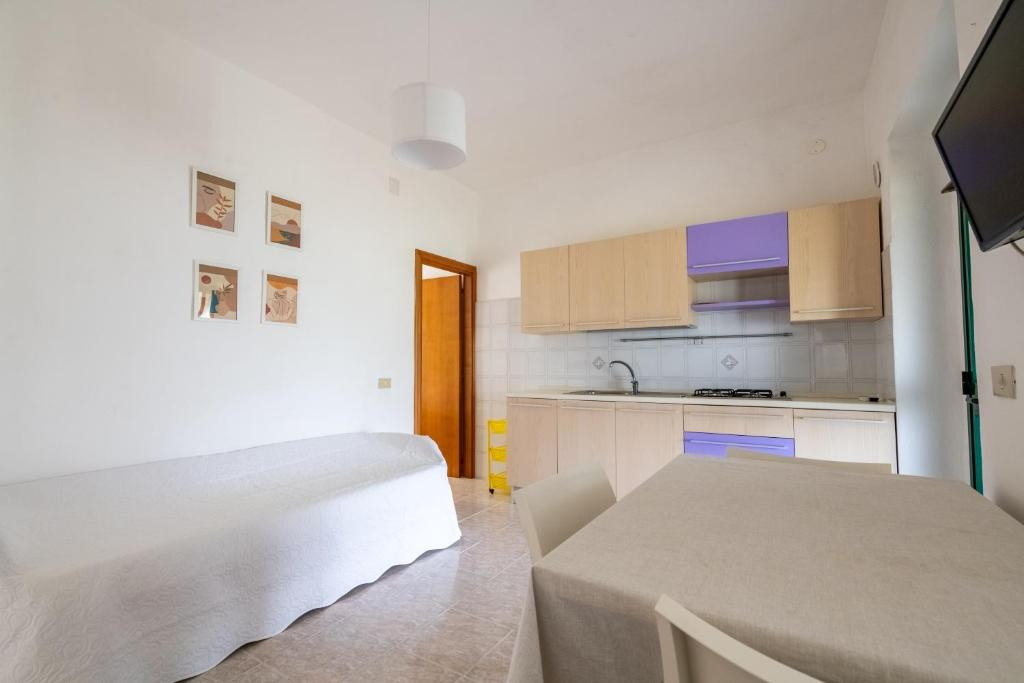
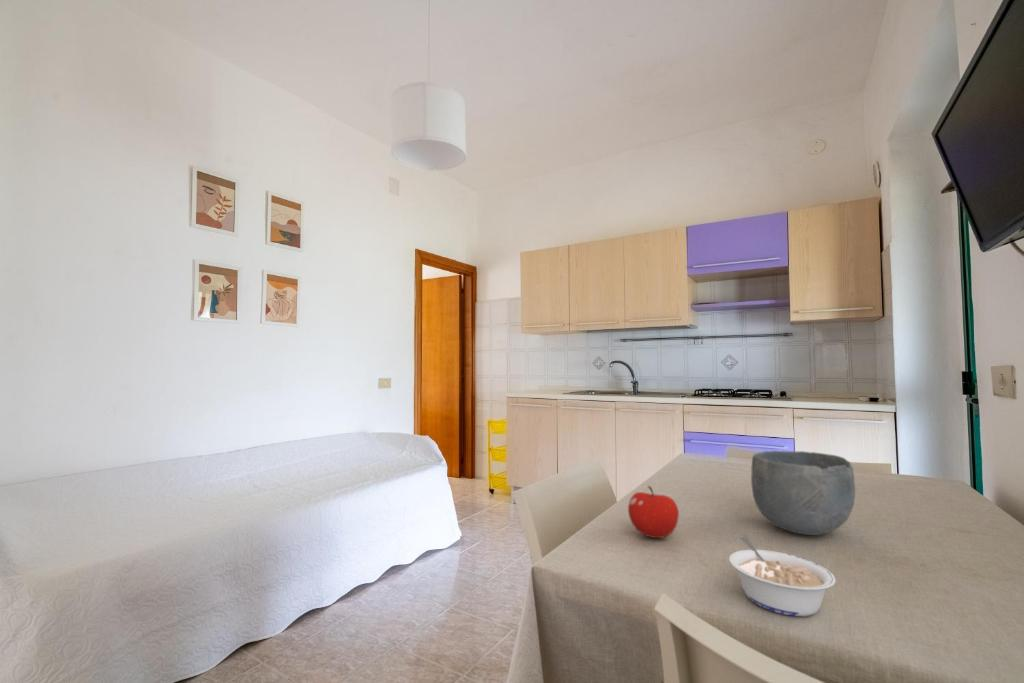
+ fruit [627,485,680,539]
+ bowl [750,450,856,536]
+ legume [728,535,837,617]
